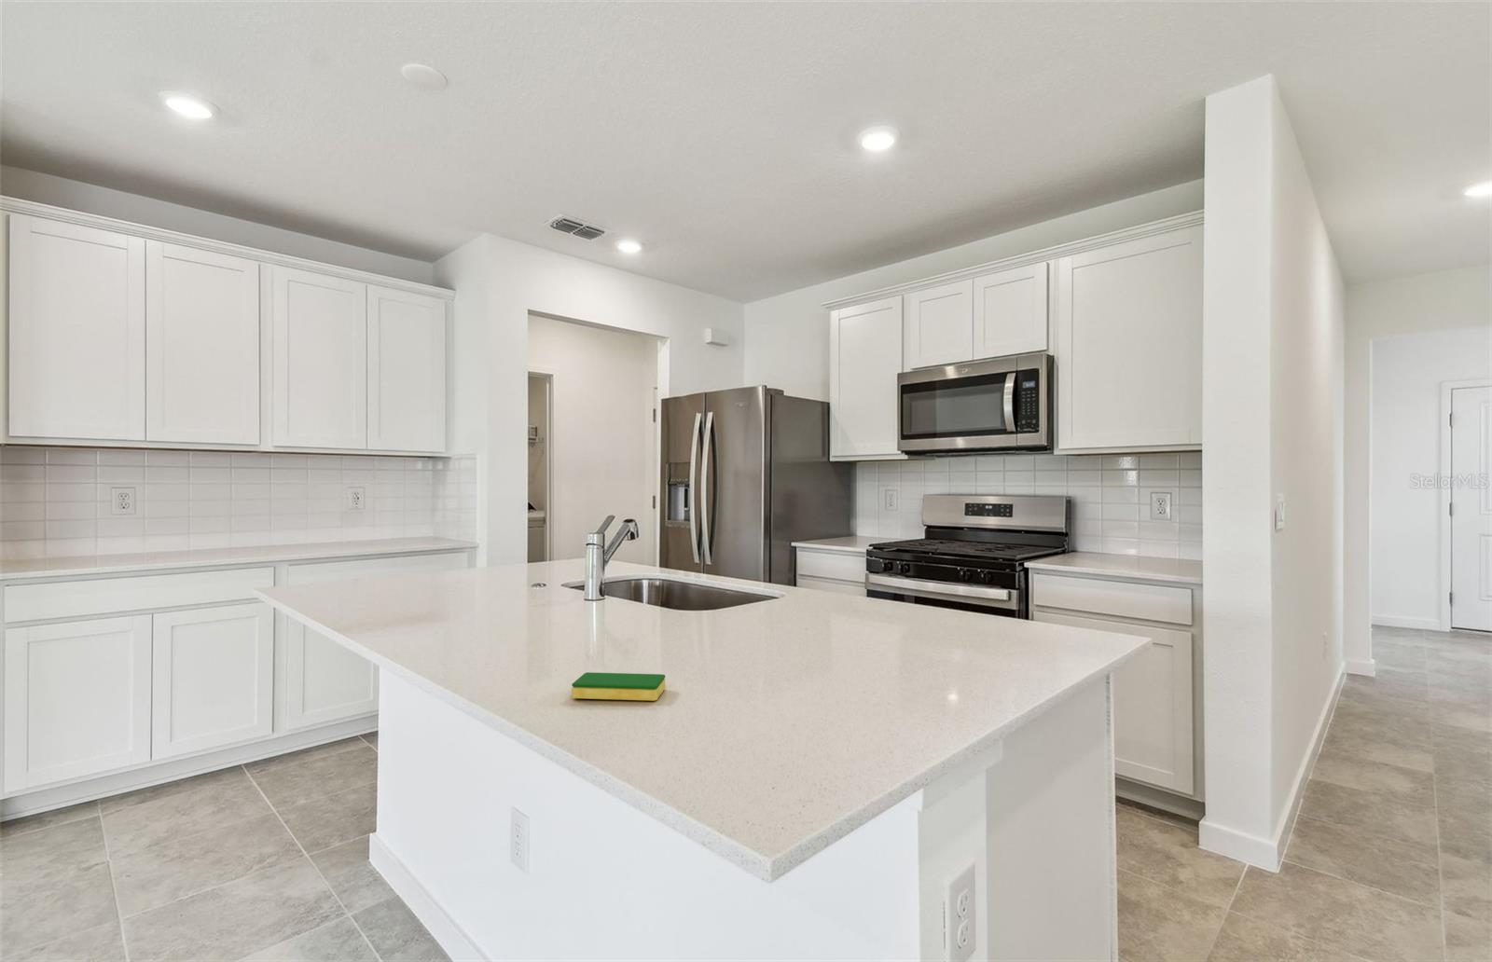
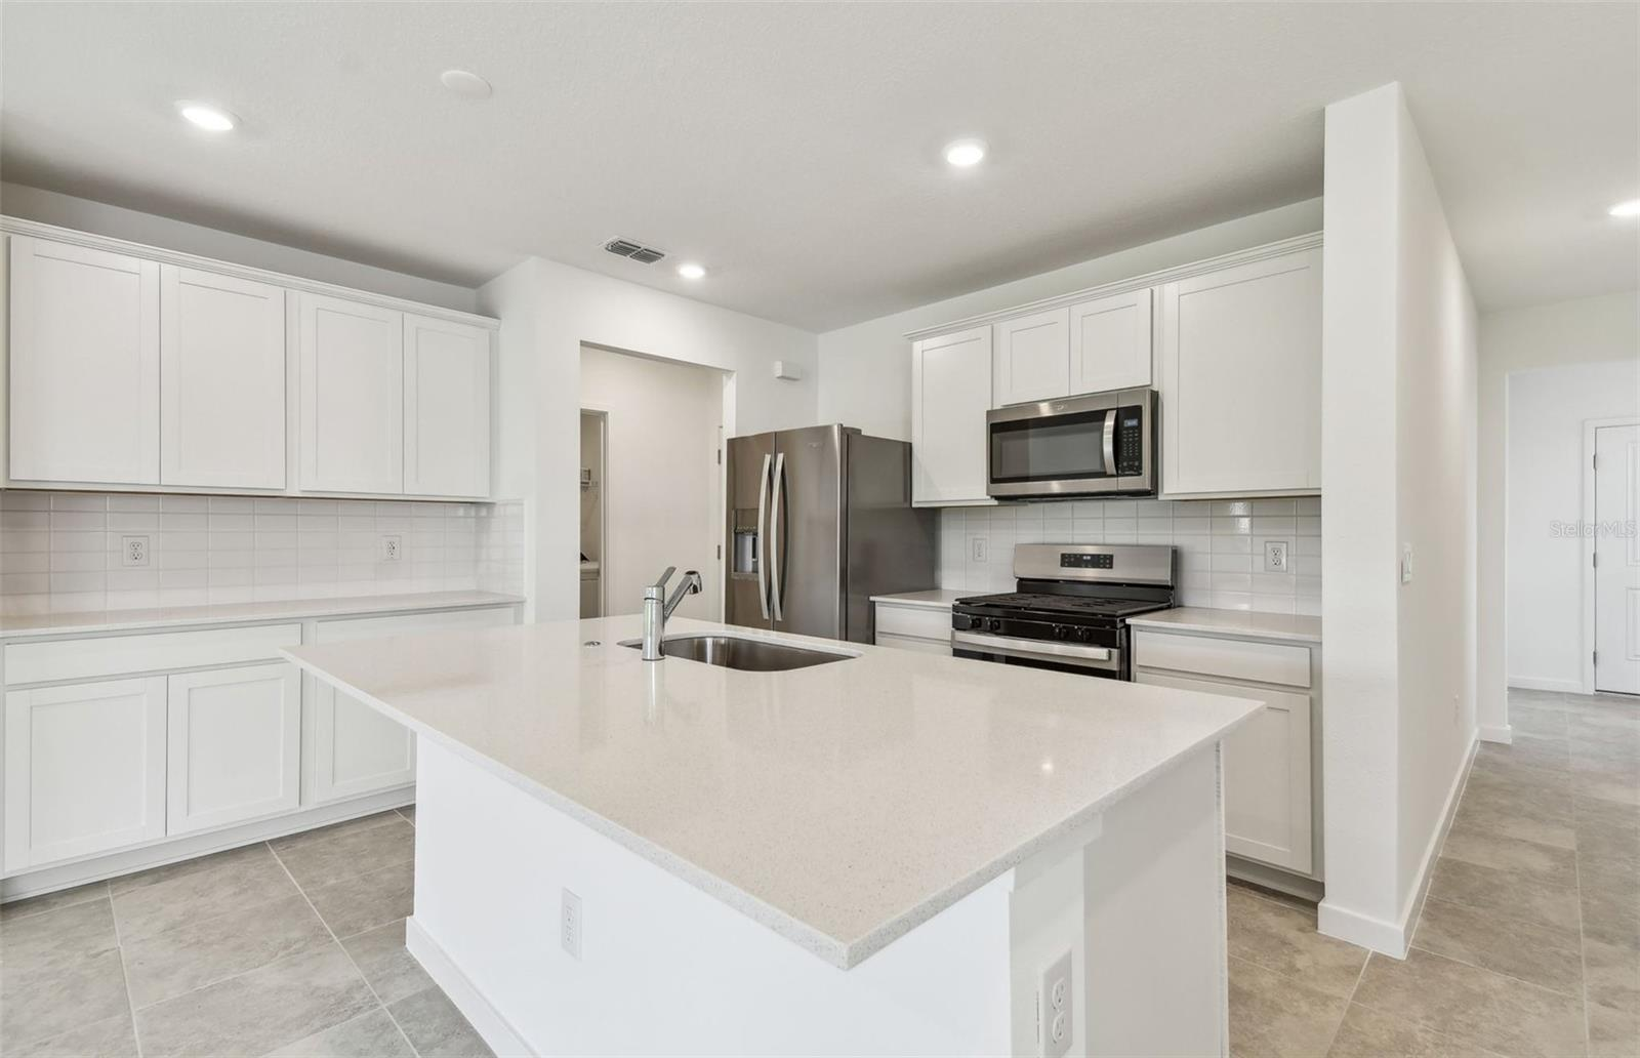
- dish sponge [571,671,666,702]
